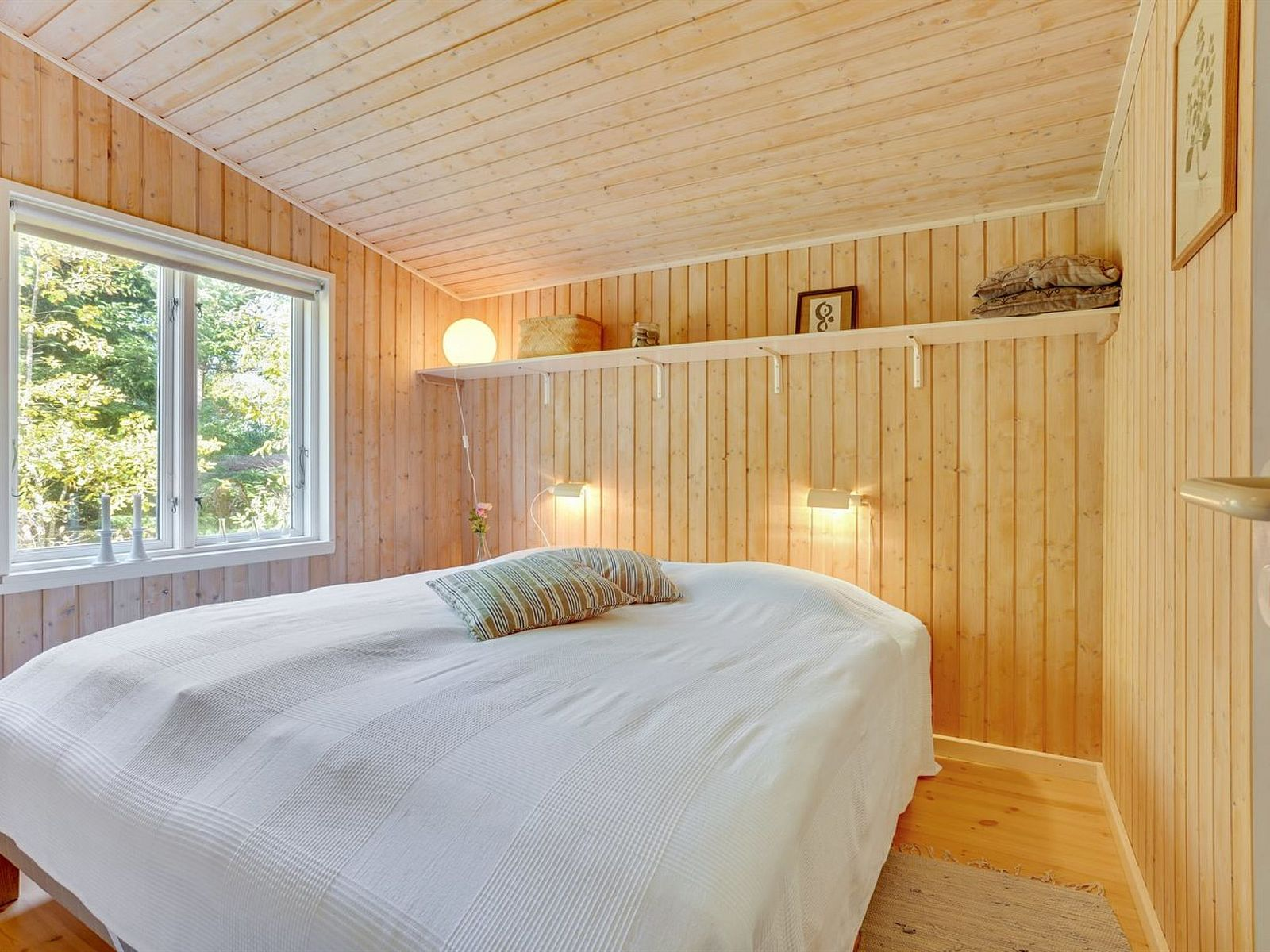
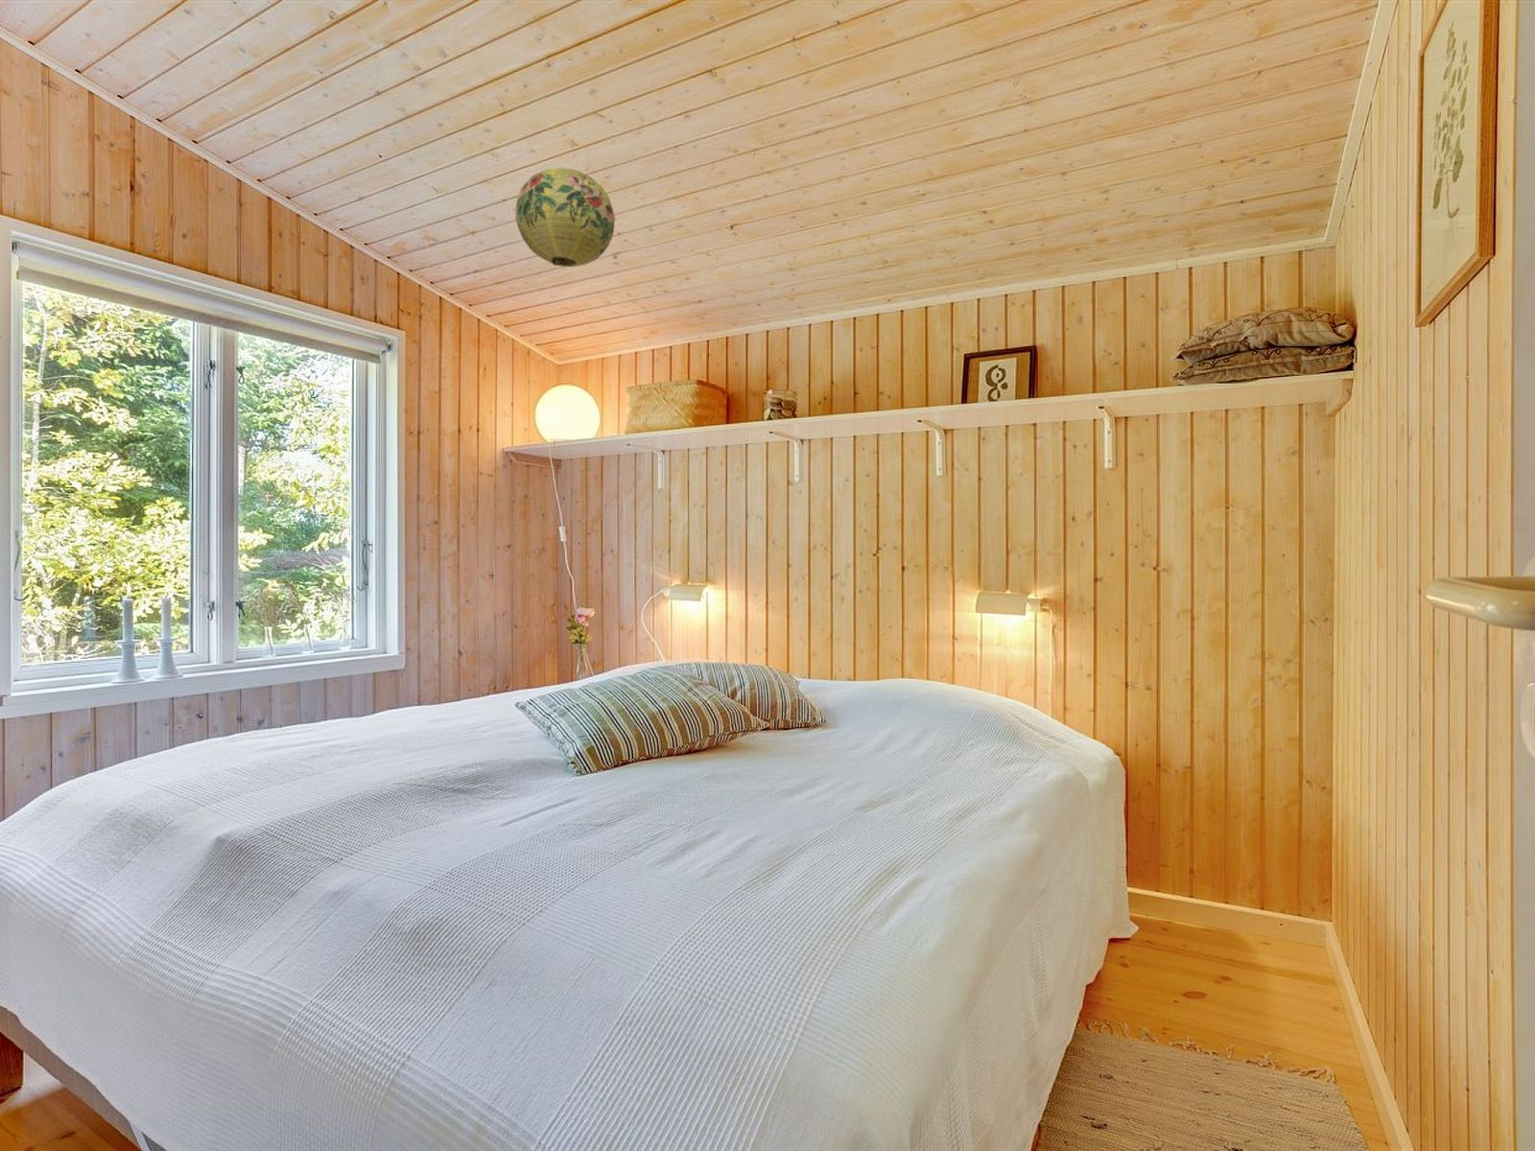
+ paper lantern [514,167,616,267]
